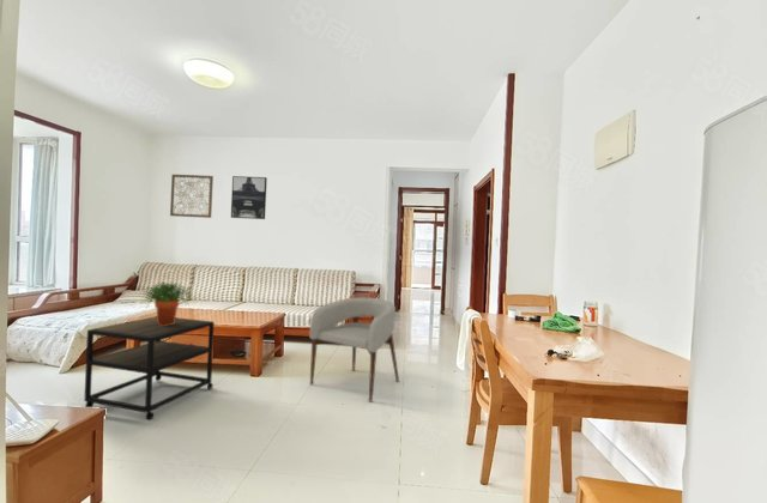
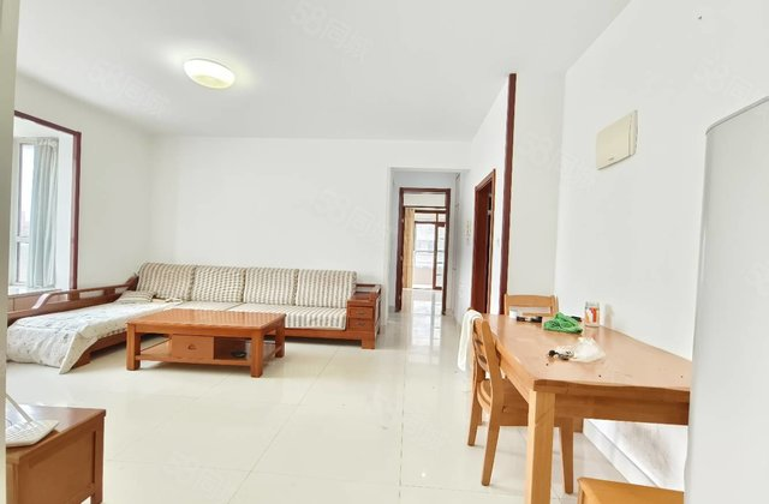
- side table [83,315,216,420]
- armchair [309,296,400,404]
- wall art [169,174,215,219]
- potted plant [137,280,194,326]
- wall art [230,175,268,220]
